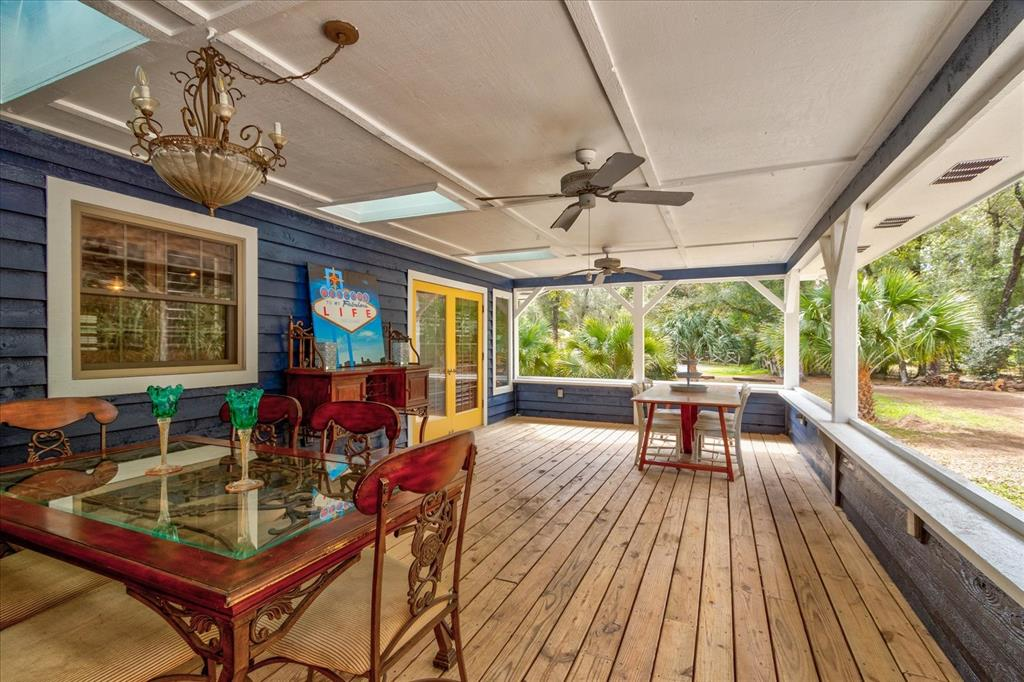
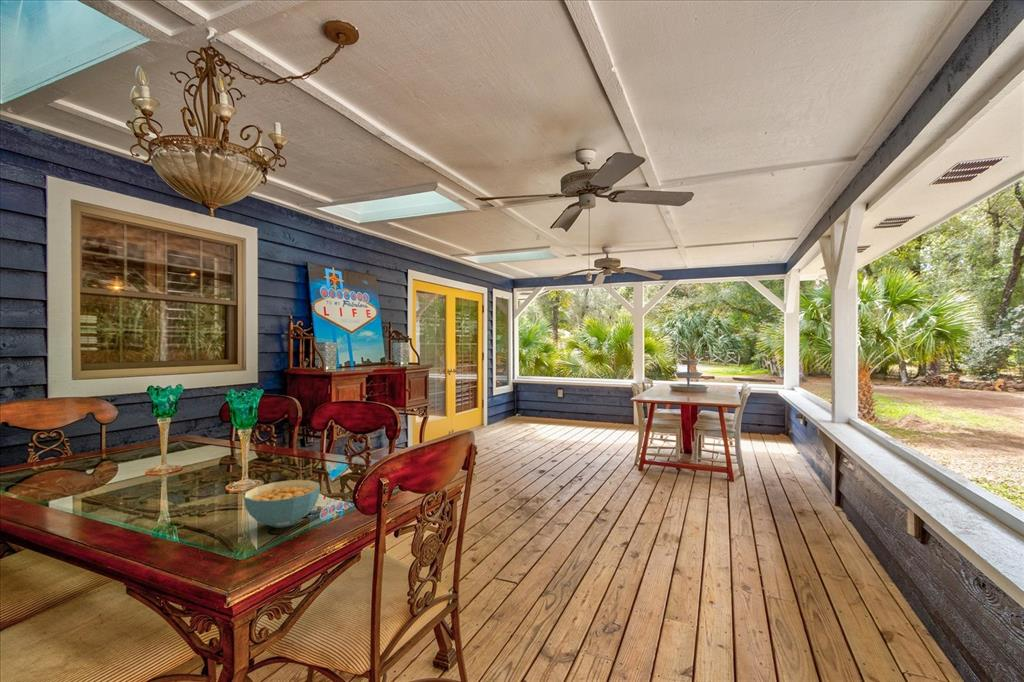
+ cereal bowl [243,479,321,529]
